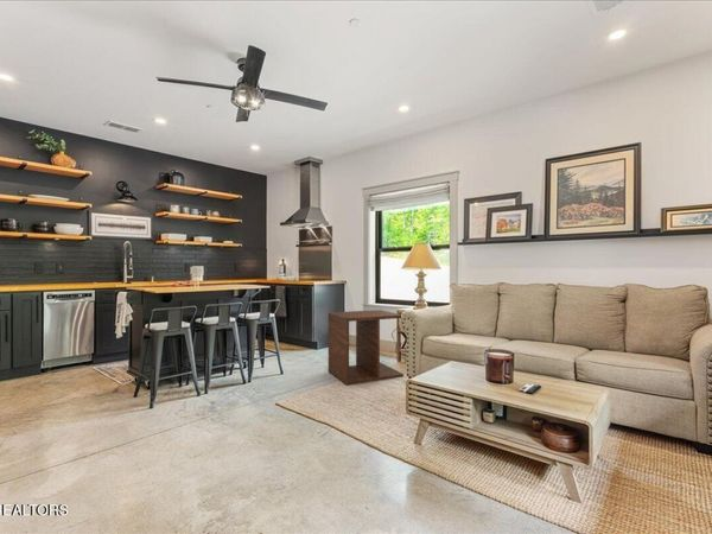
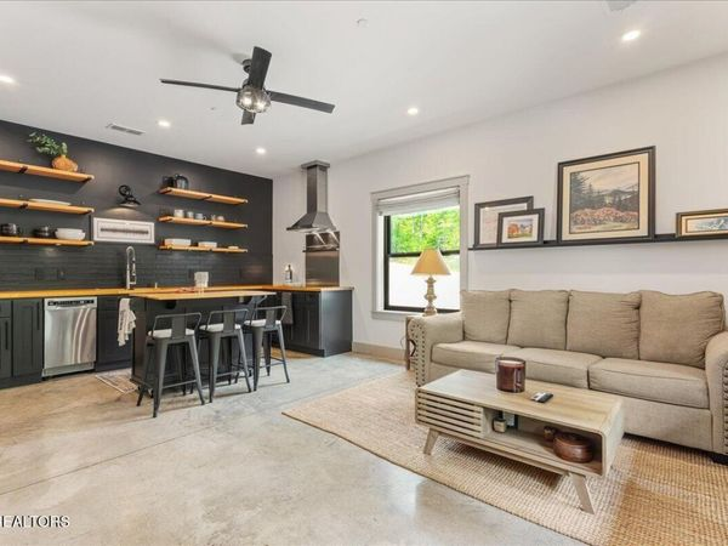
- side table [328,309,405,386]
